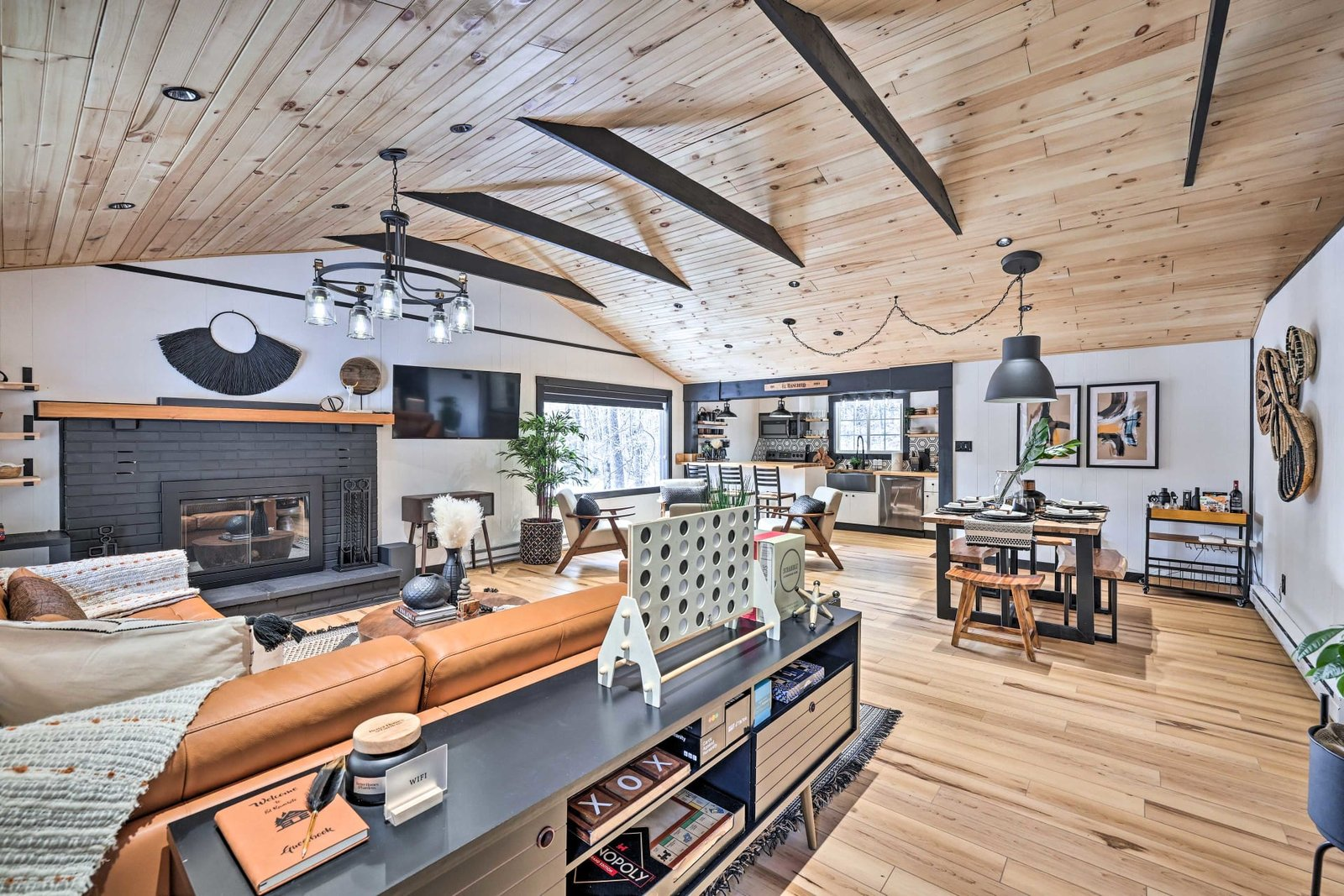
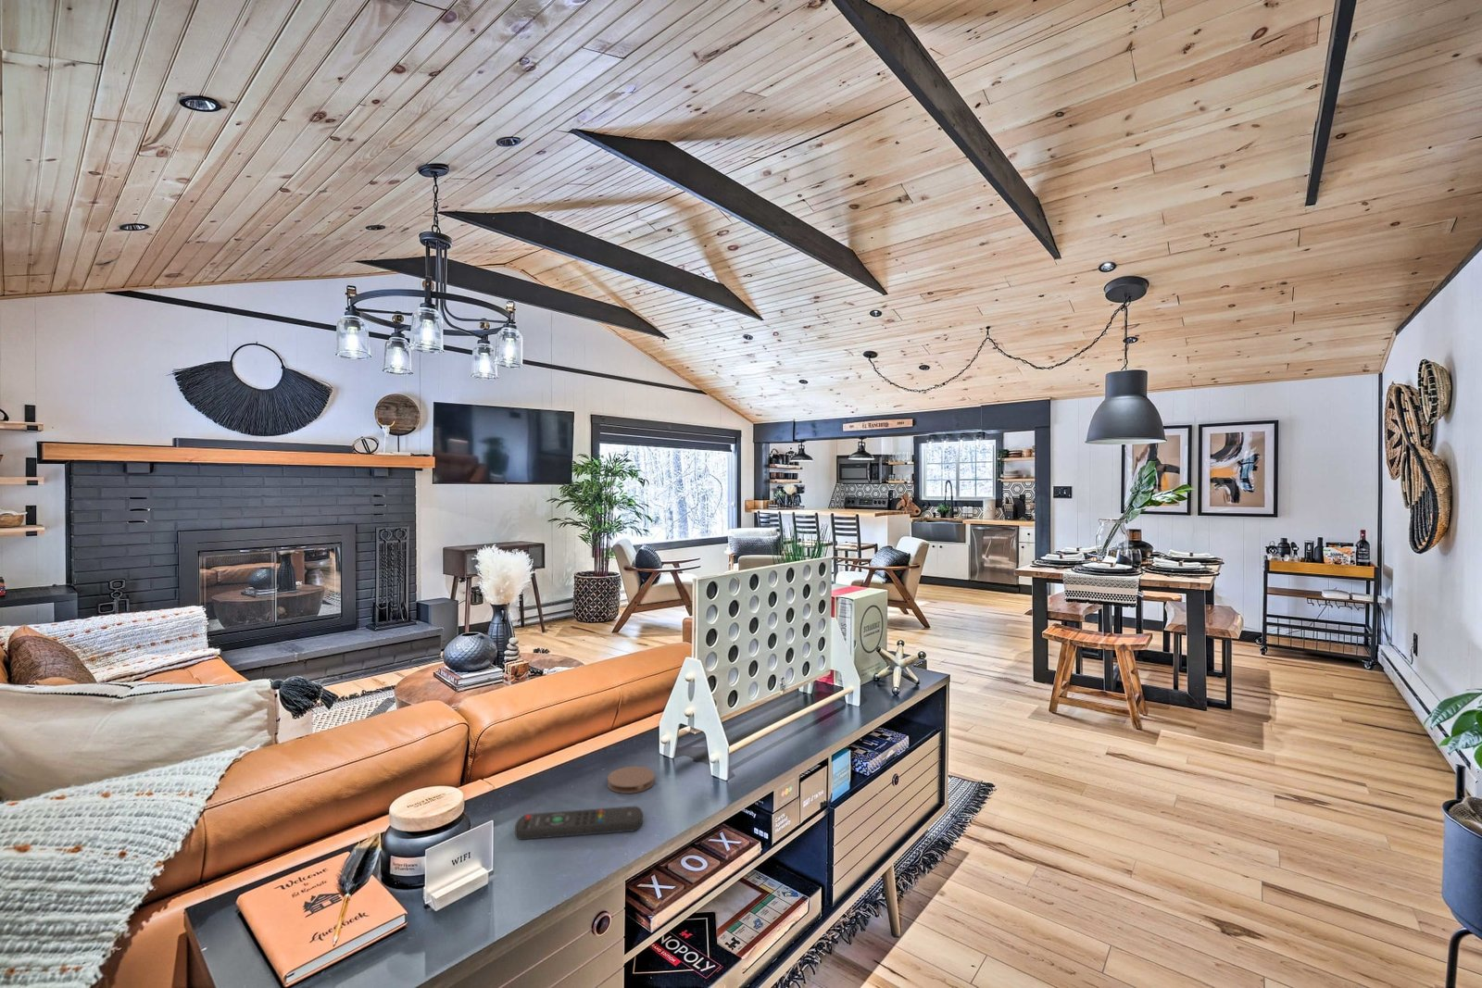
+ remote control [514,806,644,840]
+ coaster [606,765,656,794]
